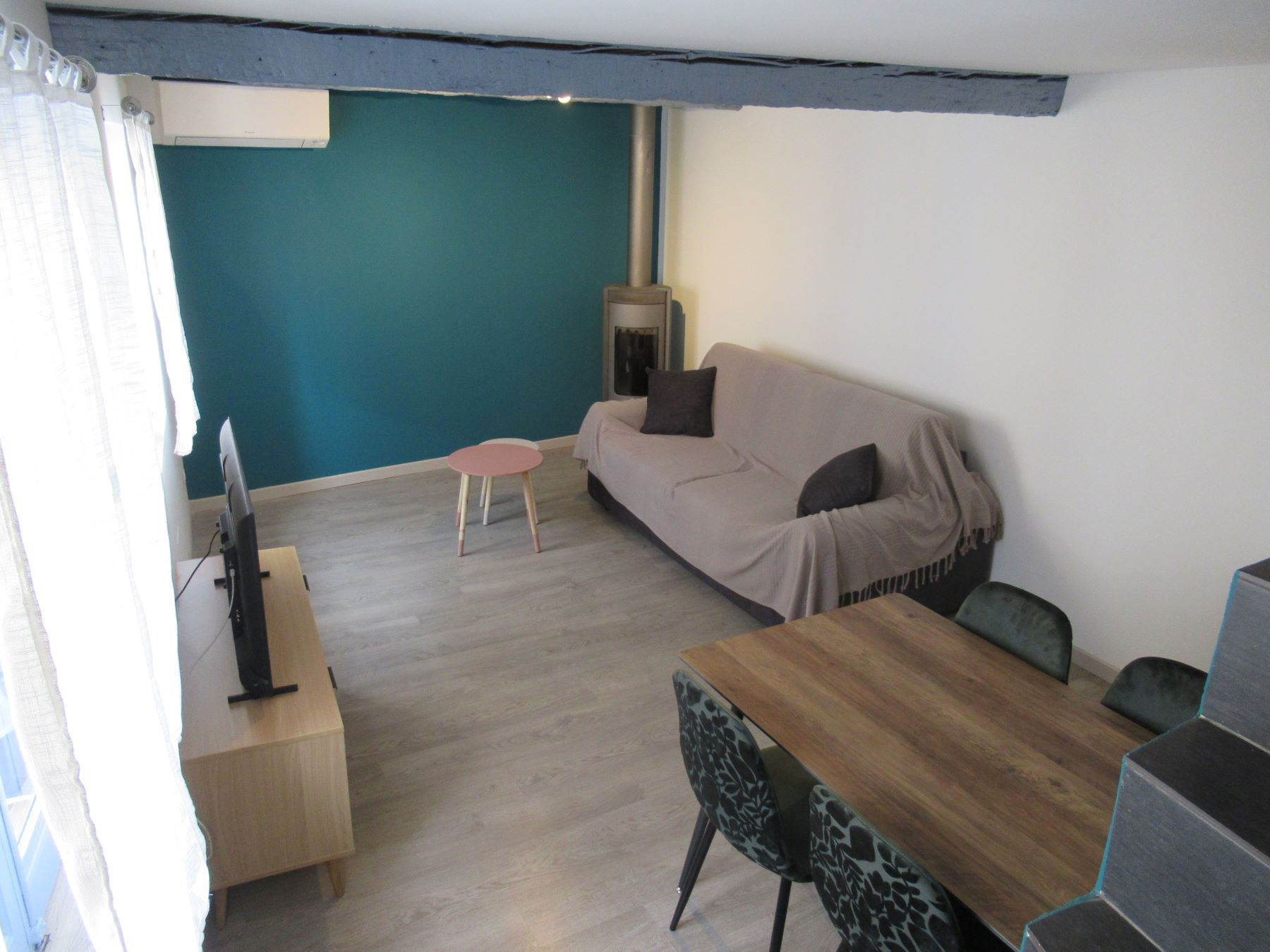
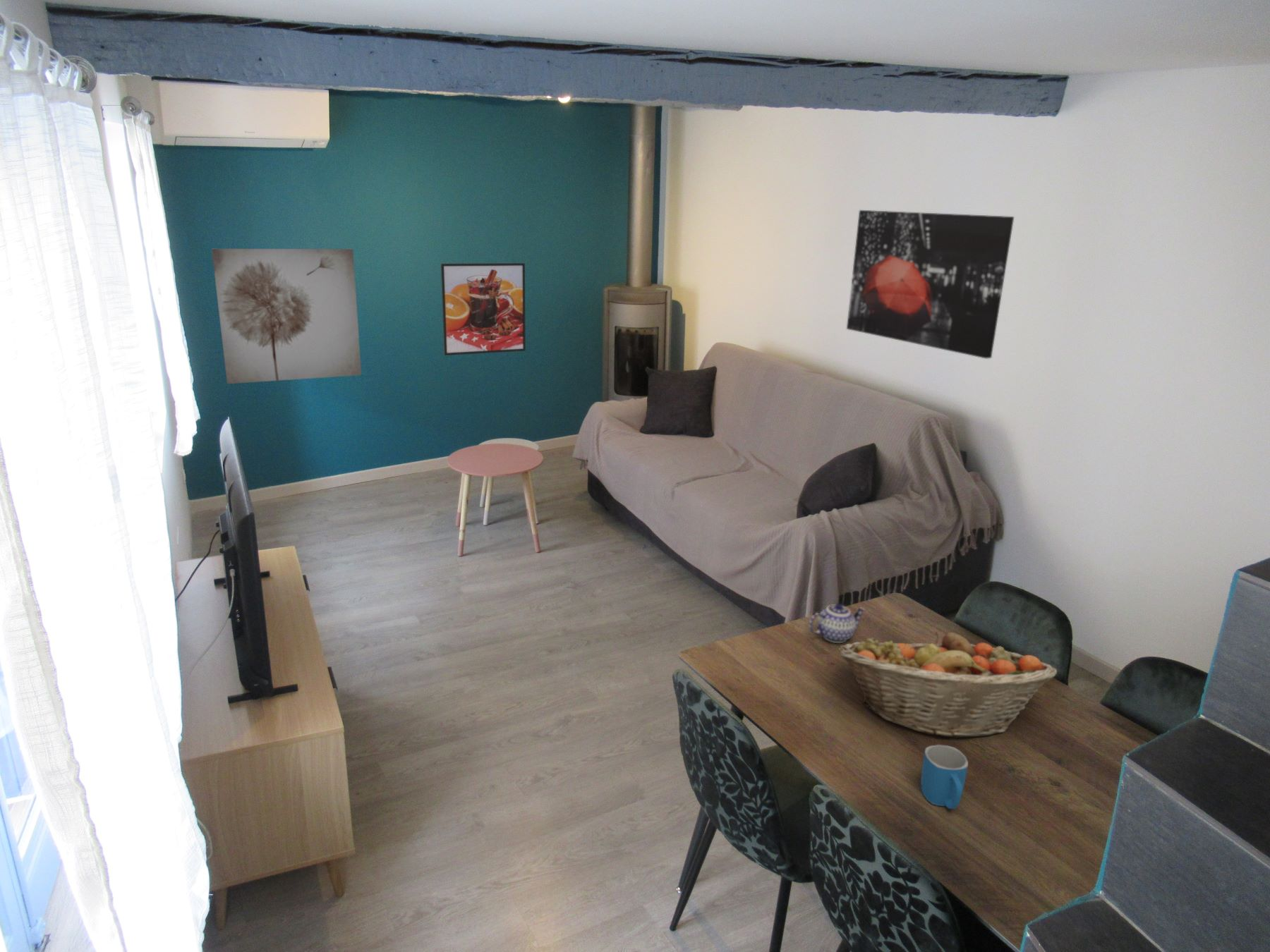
+ wall art [846,209,1015,360]
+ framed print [440,262,526,356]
+ fruit basket [837,631,1058,739]
+ mug [920,744,969,810]
+ teapot [808,602,866,644]
+ wall art [211,248,362,384]
